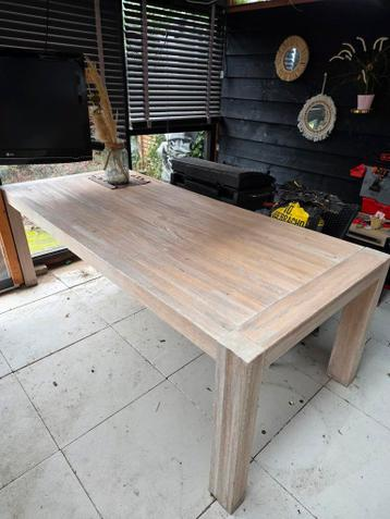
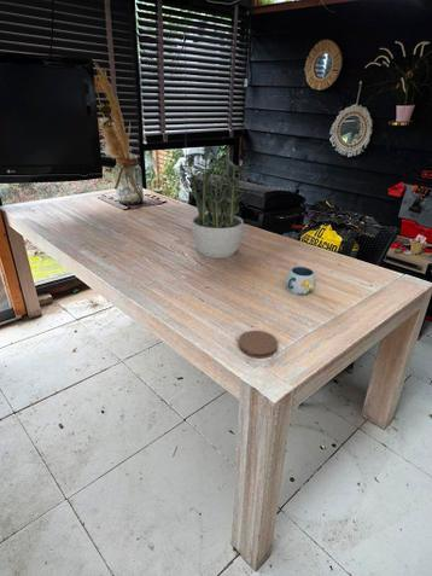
+ mug [285,266,317,296]
+ coaster [238,330,279,360]
+ potted plant [176,147,255,260]
